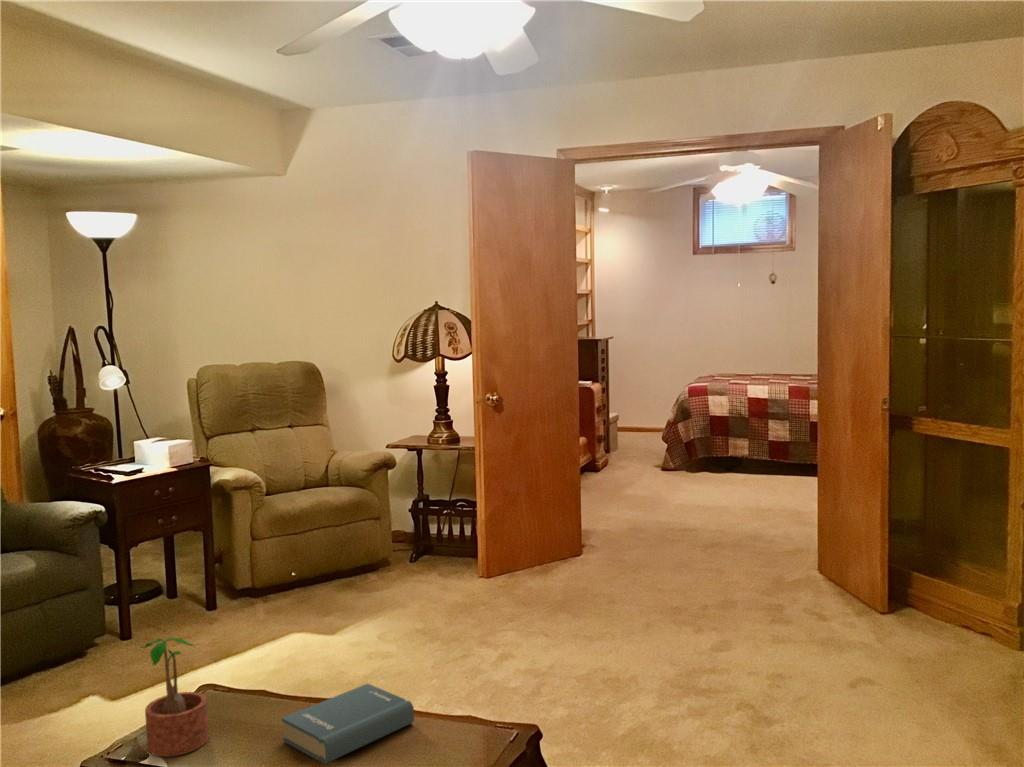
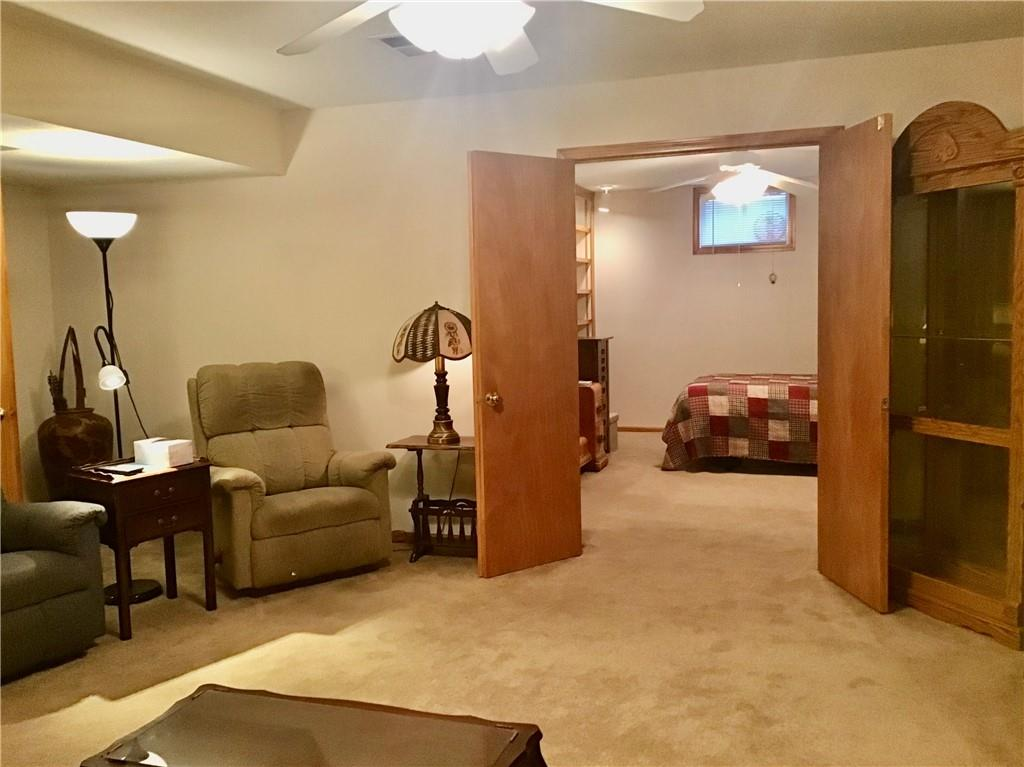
- hardback book [281,682,415,765]
- potted plant [138,637,210,757]
